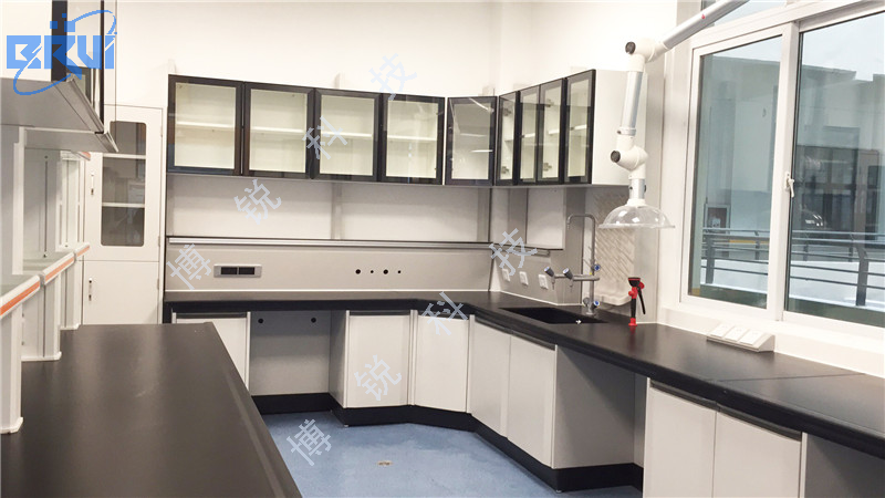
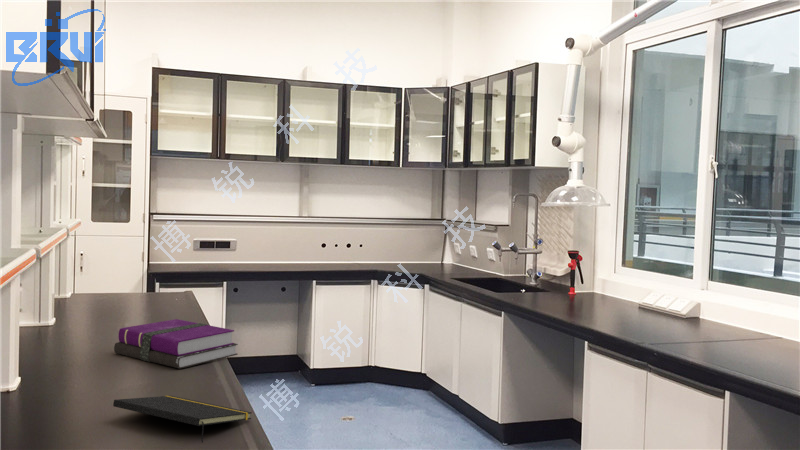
+ notebook [113,318,239,370]
+ notepad [112,395,253,444]
